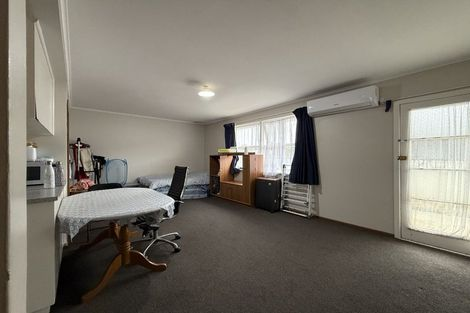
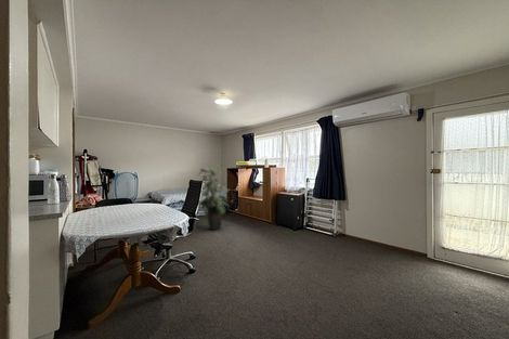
+ indoor plant [197,164,231,232]
